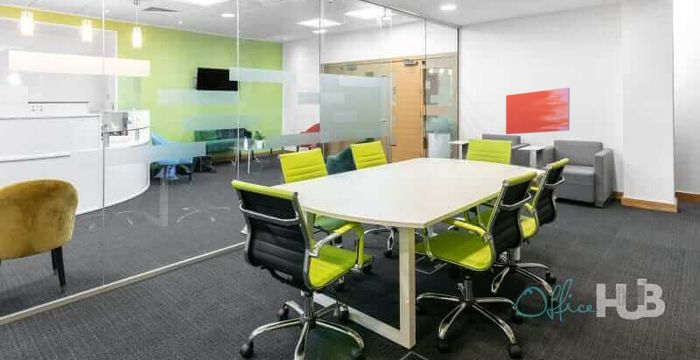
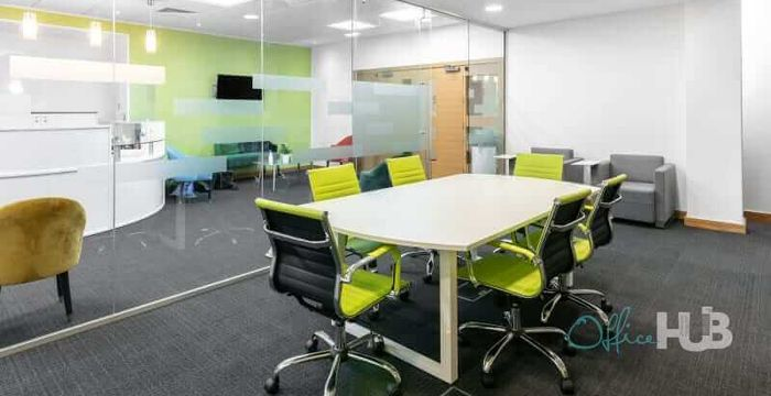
- wall art [505,87,571,135]
